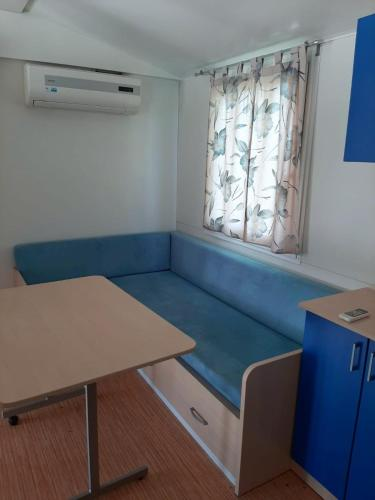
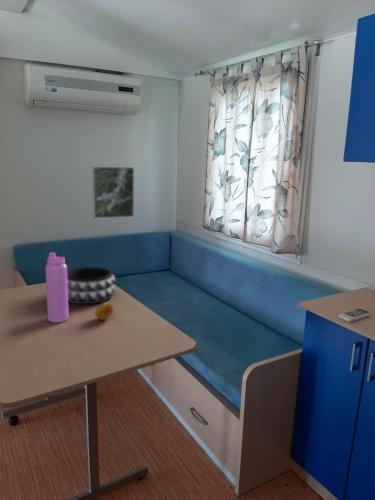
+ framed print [91,166,135,220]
+ decorative bowl [67,266,116,305]
+ fruit [94,301,114,321]
+ water bottle [45,251,70,324]
